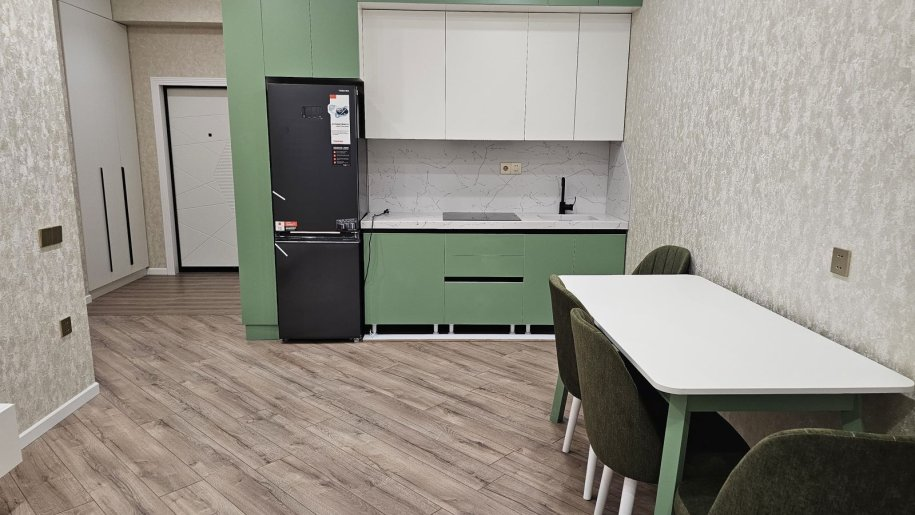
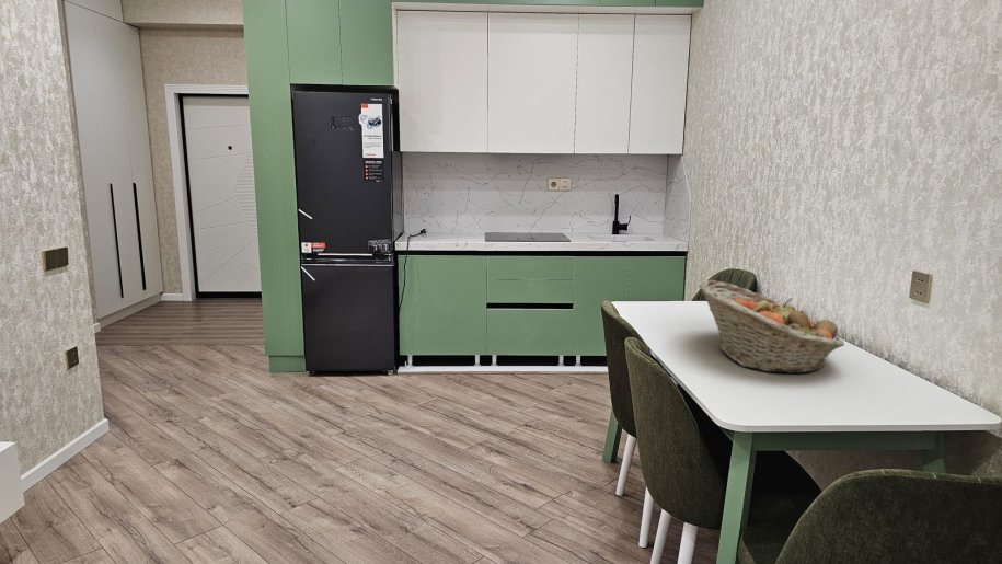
+ fruit basket [698,279,845,375]
